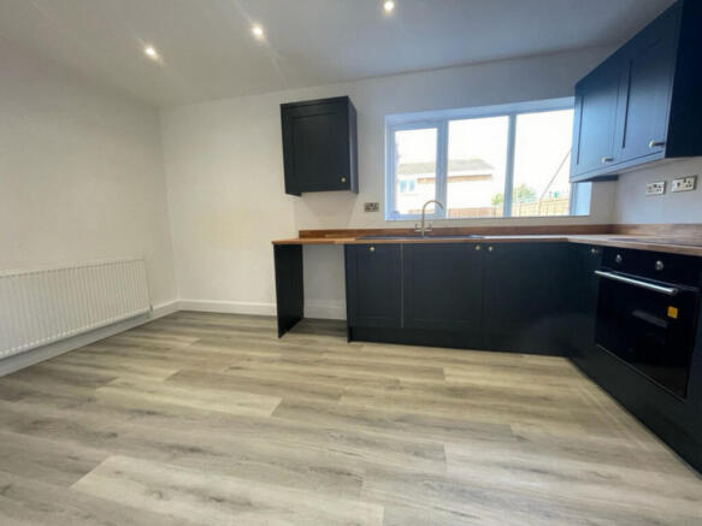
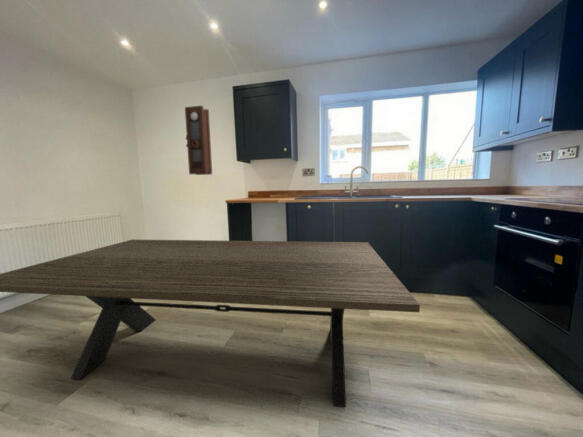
+ dining table [0,239,421,408]
+ pendulum clock [184,104,213,176]
